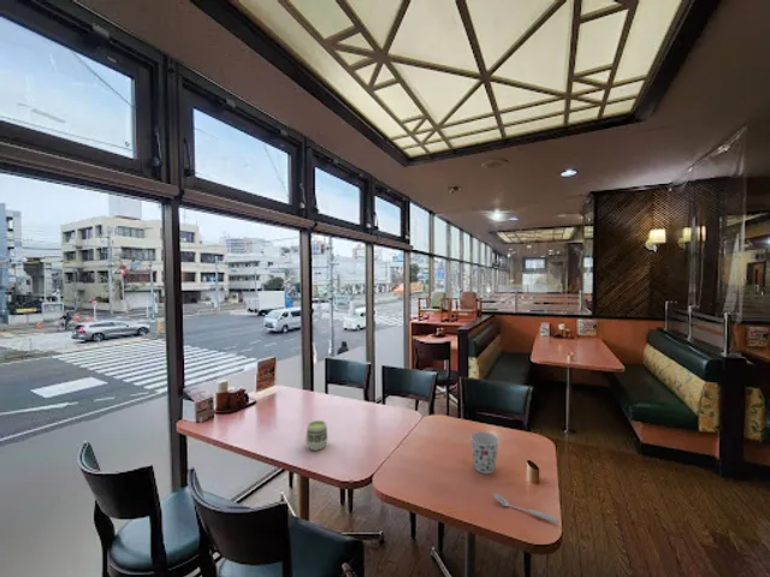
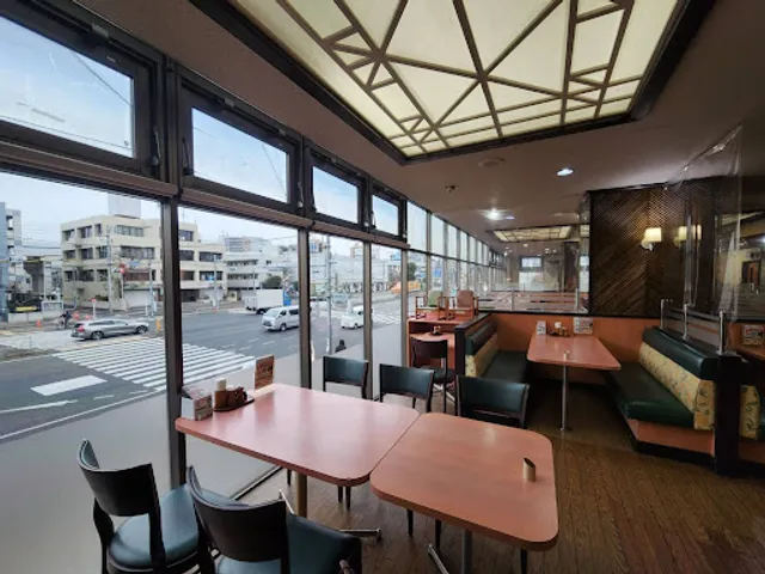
- cup [469,430,500,475]
- cup [304,420,328,452]
- spoon [492,492,561,524]
